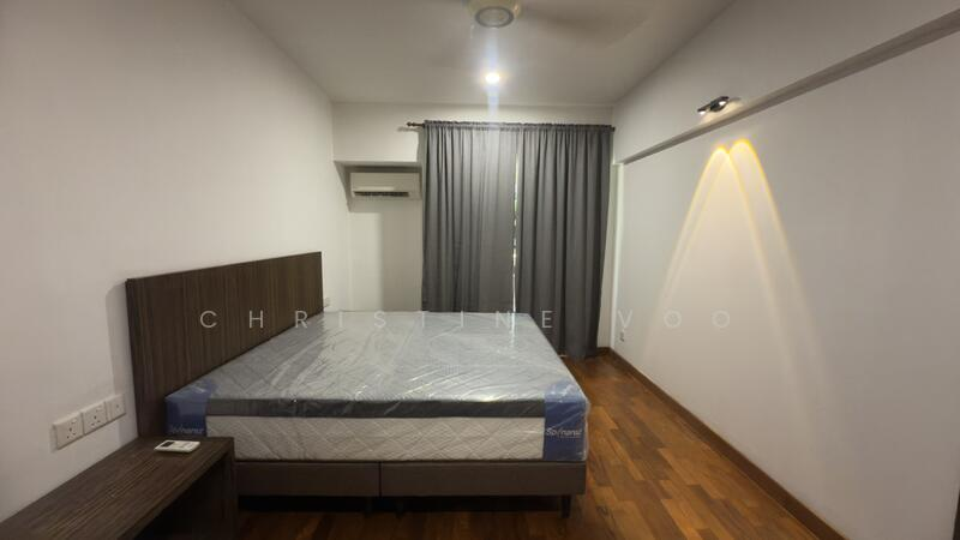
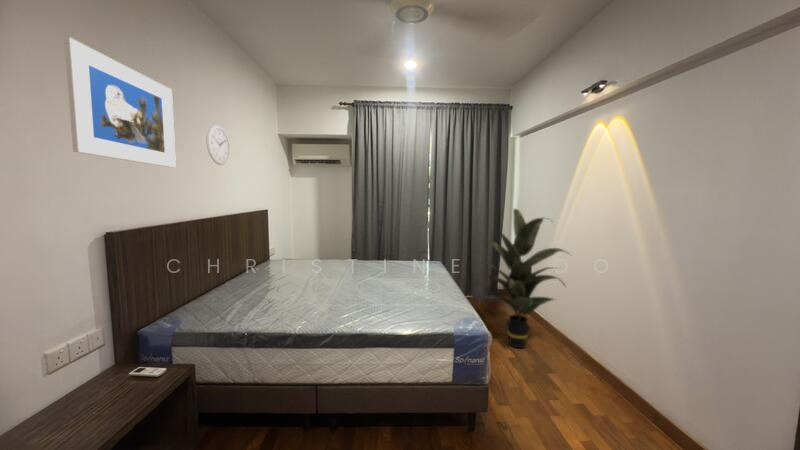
+ indoor plant [479,208,572,349]
+ wall clock [206,124,231,166]
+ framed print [63,36,177,168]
